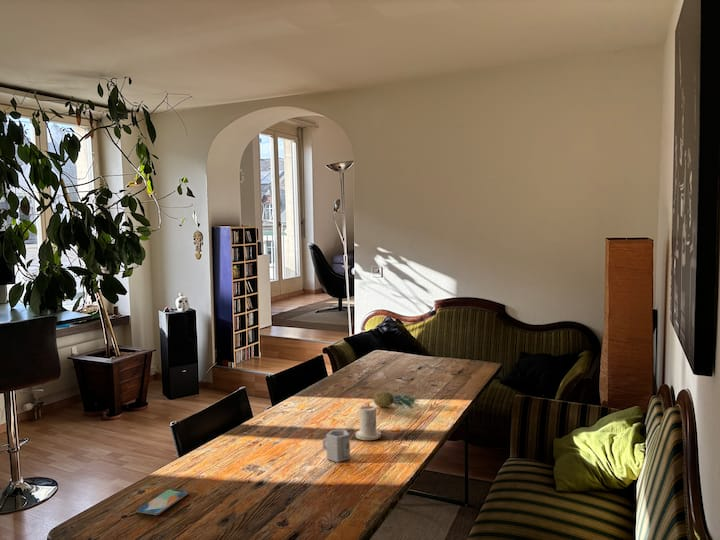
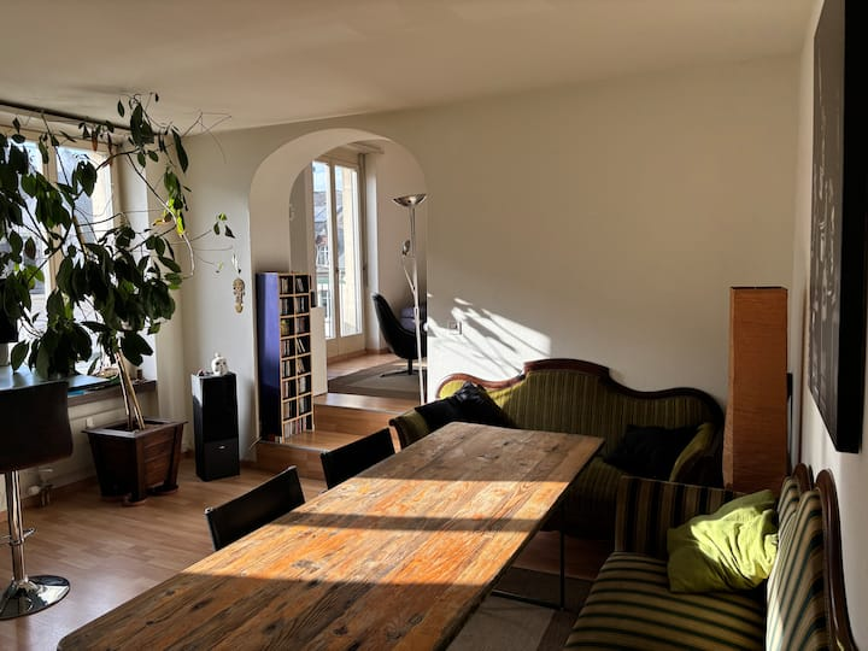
- fruit [373,390,422,411]
- cup [322,429,351,463]
- candle [355,402,382,441]
- smartphone [135,488,190,516]
